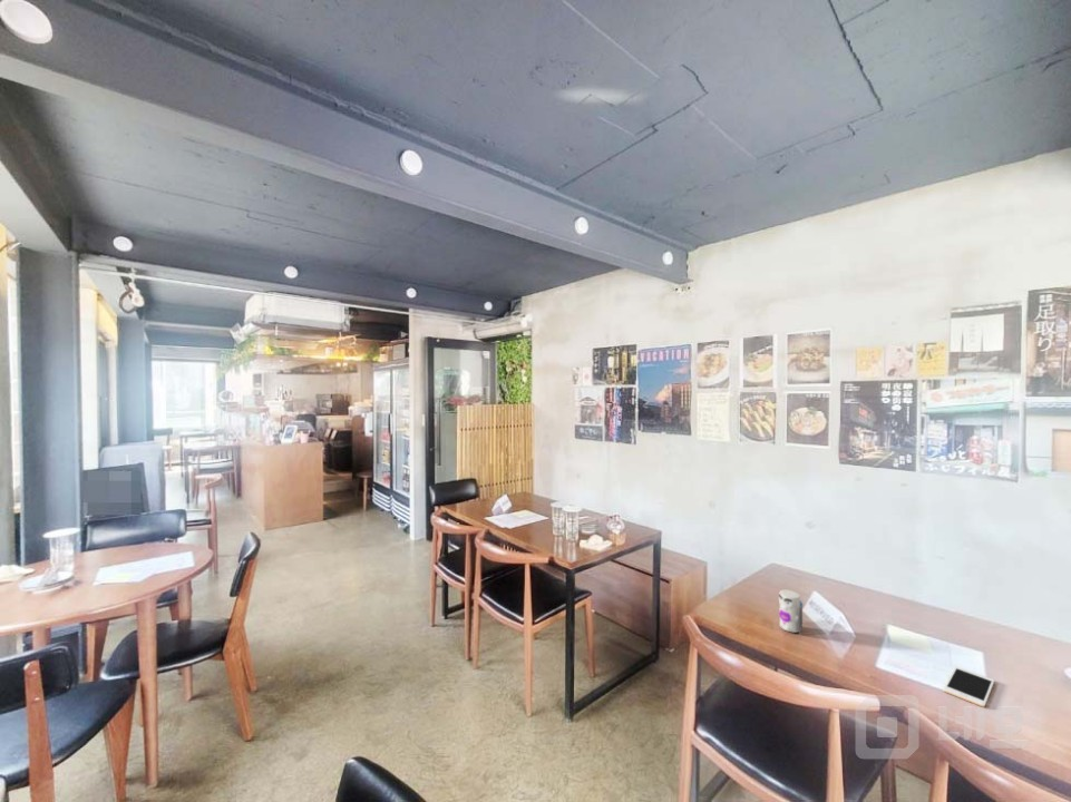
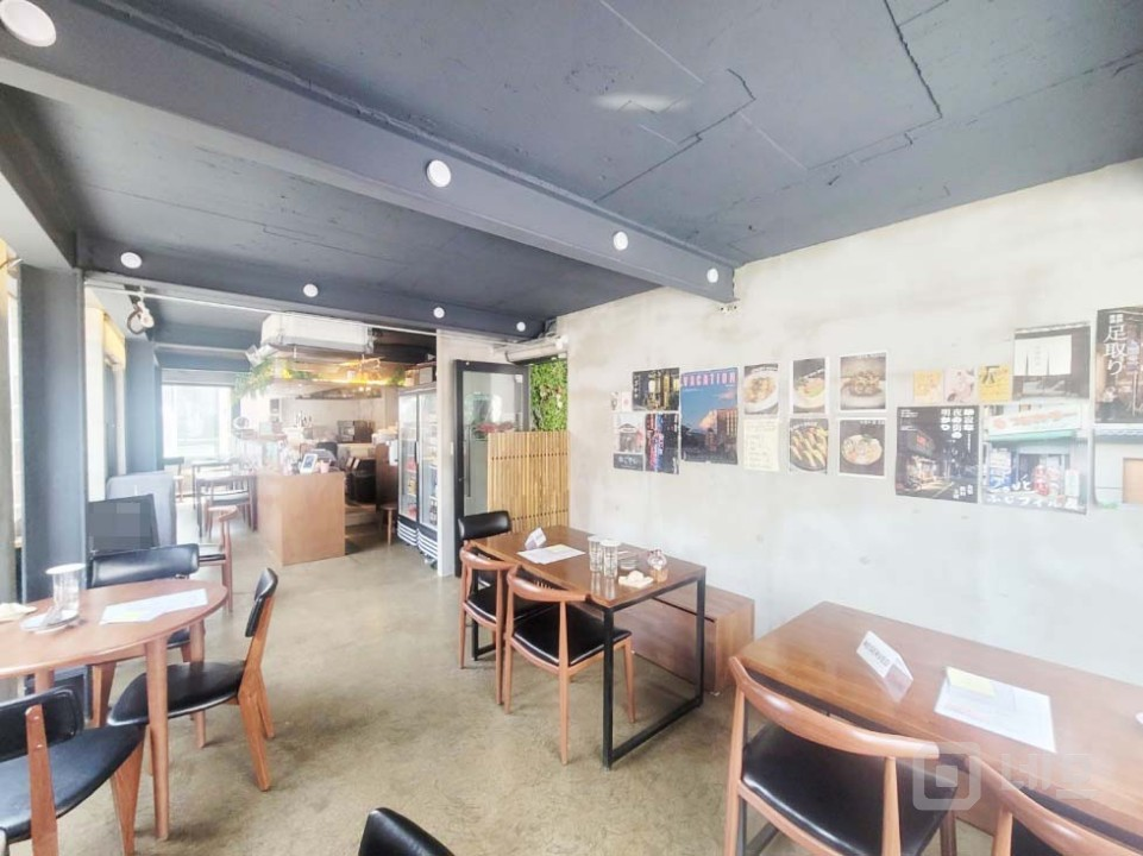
- cell phone [942,665,995,708]
- toy [778,589,804,635]
